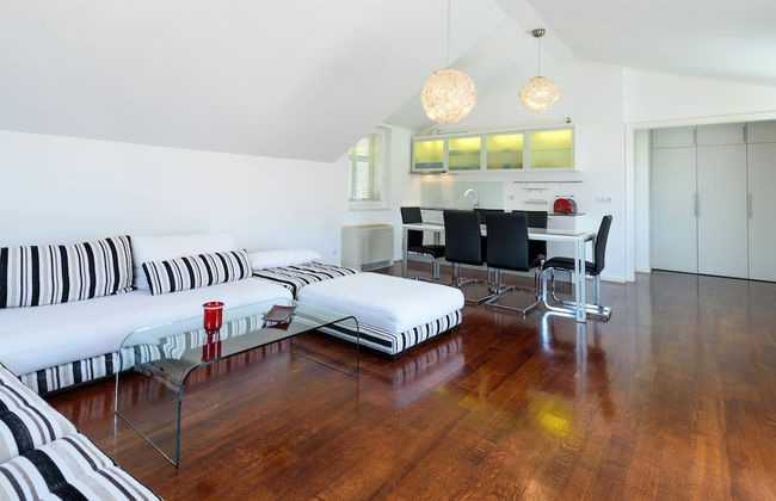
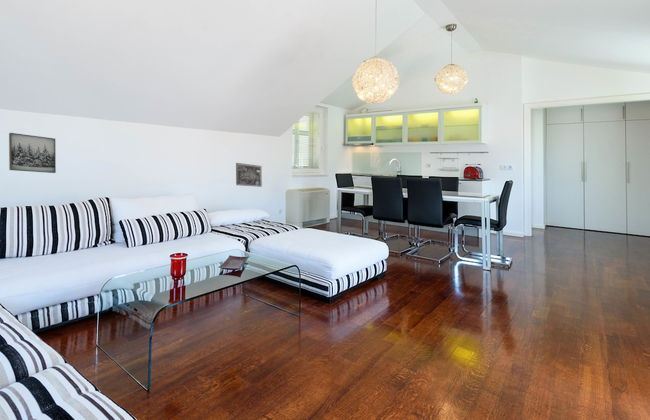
+ wall art [235,162,263,188]
+ wall art [8,132,57,174]
